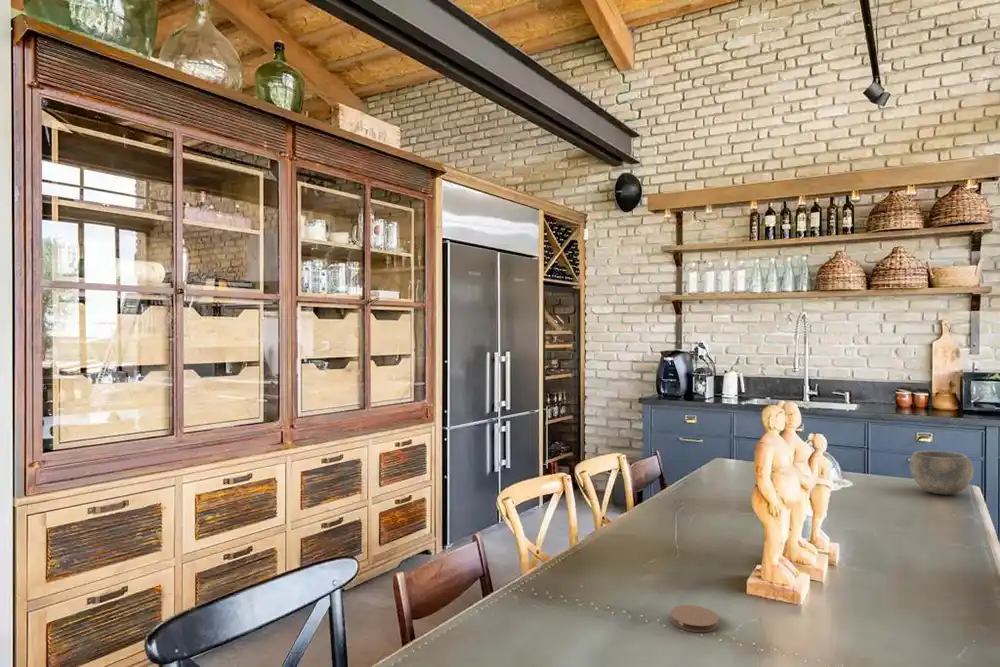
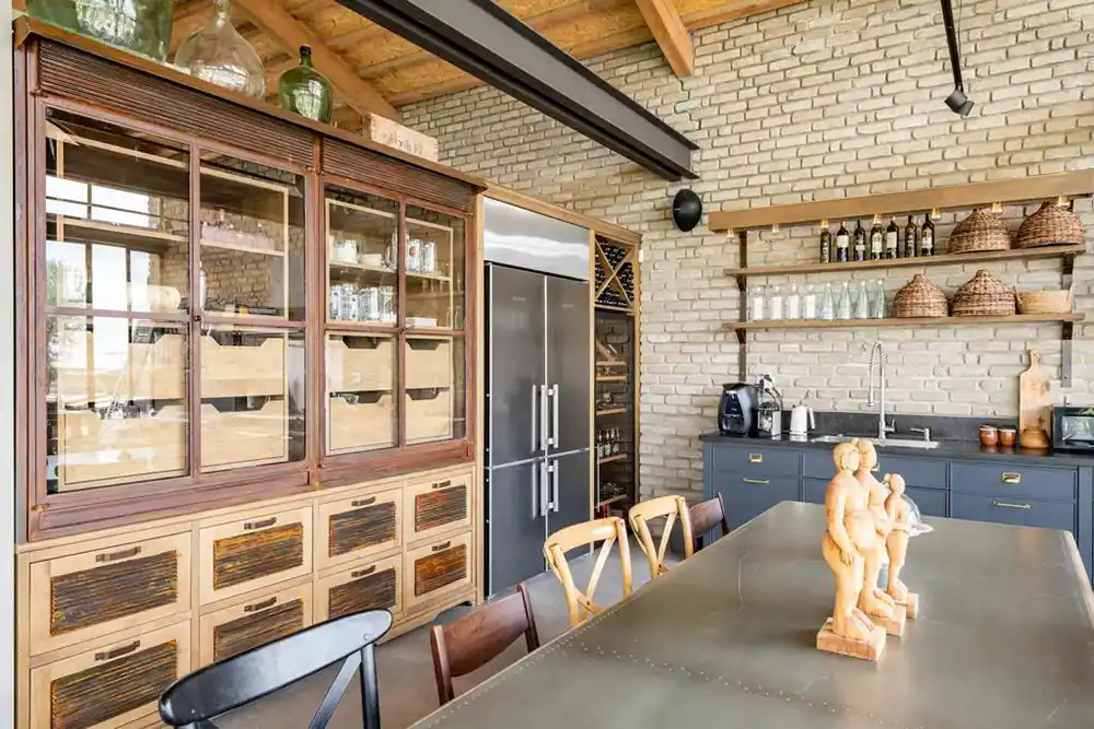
- coaster [670,604,720,633]
- bowl [909,449,975,496]
